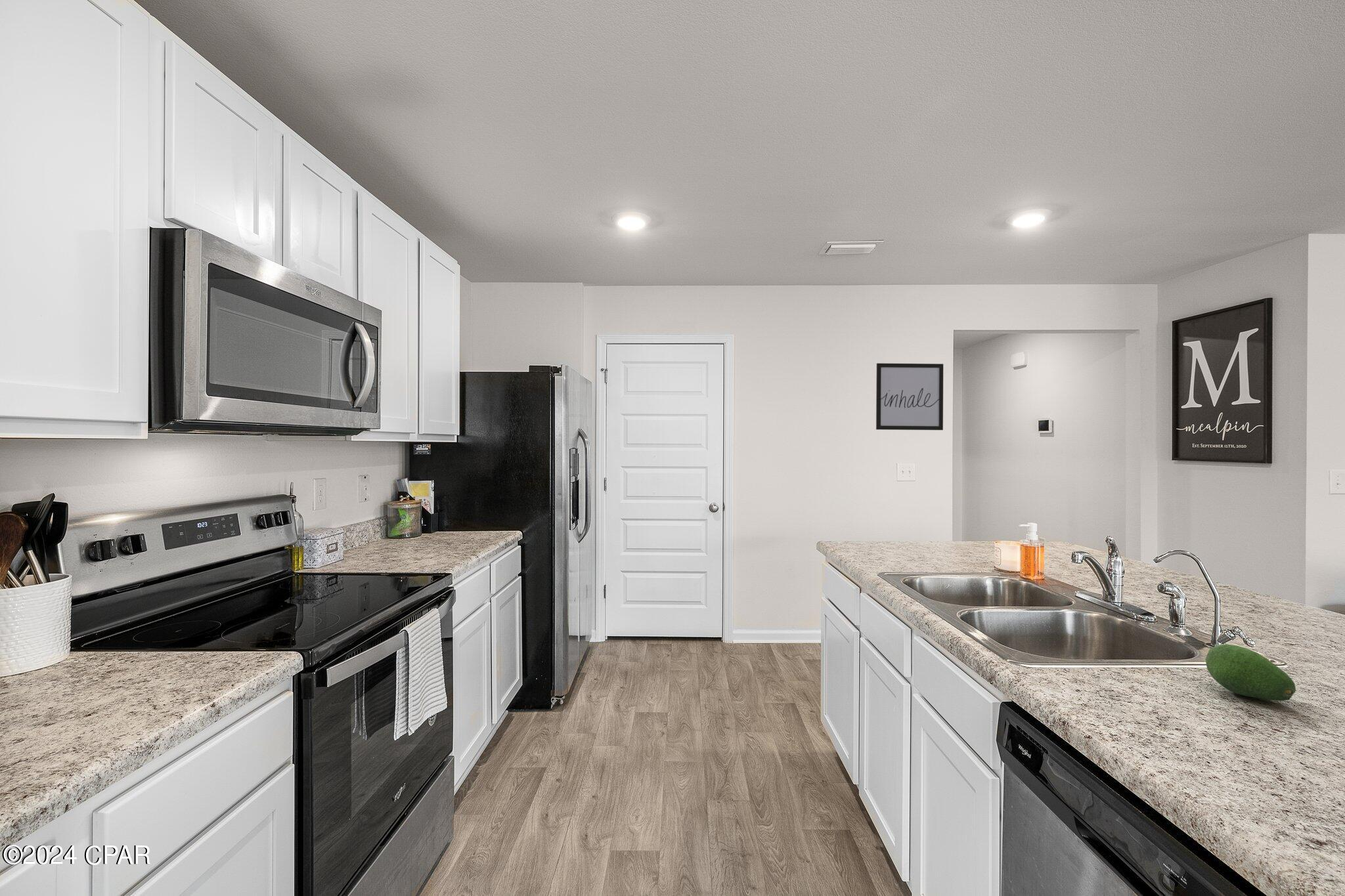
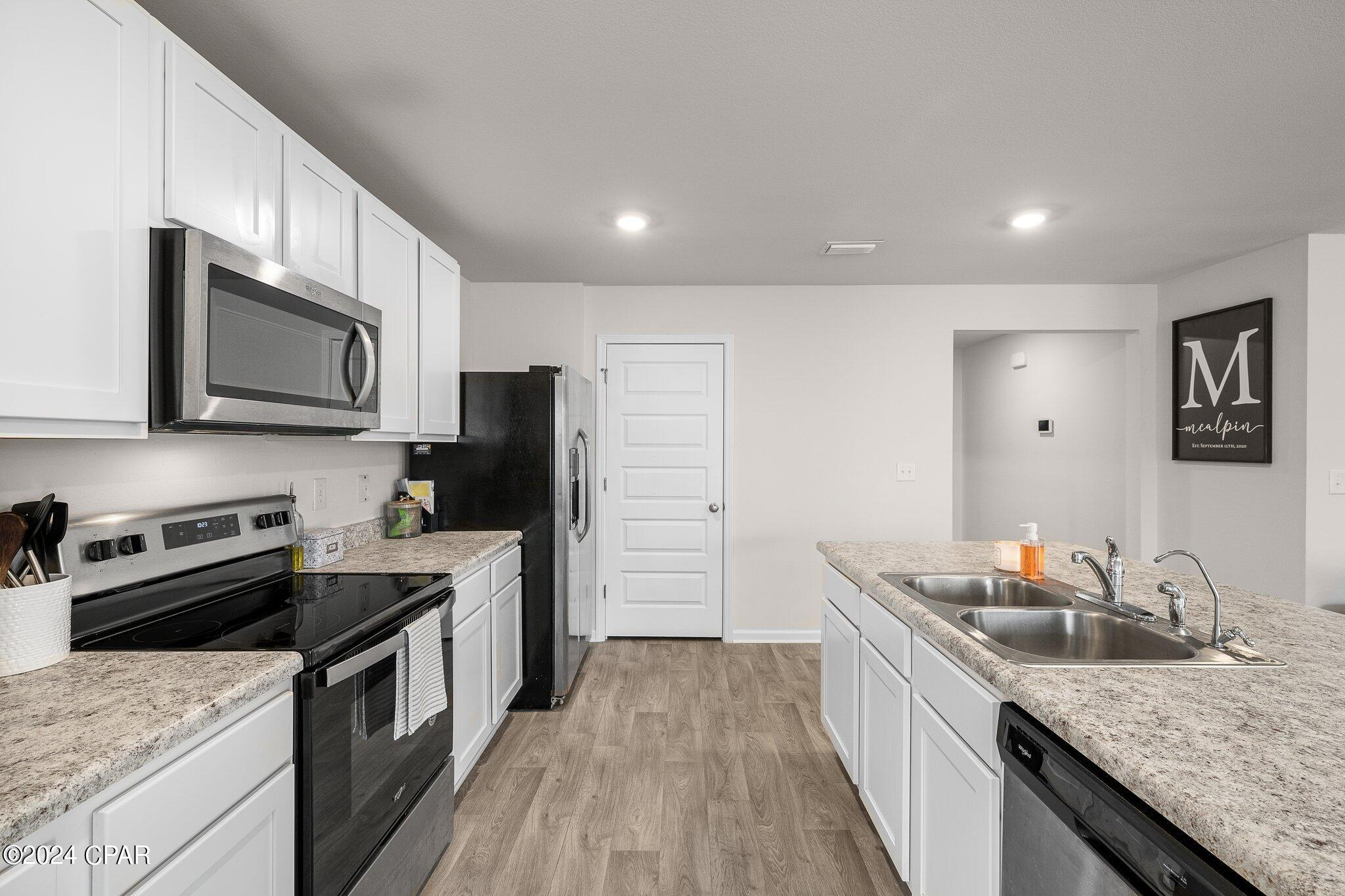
- fruit [1204,643,1296,701]
- wall art [875,362,944,431]
